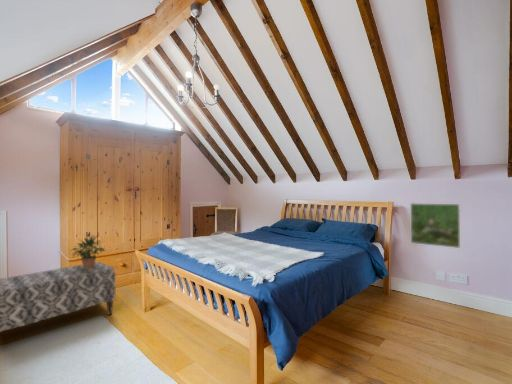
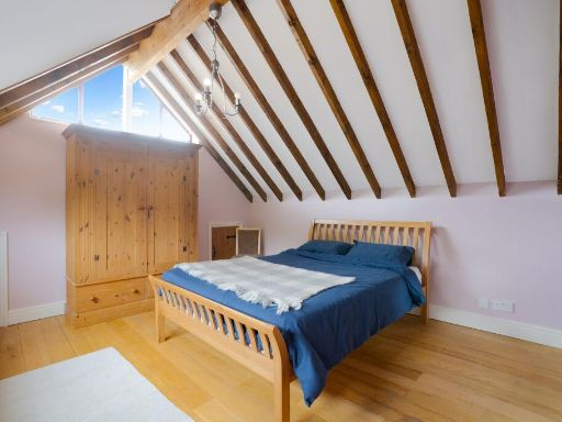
- potted plant [69,234,107,269]
- bench [0,261,116,333]
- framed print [410,202,461,249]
